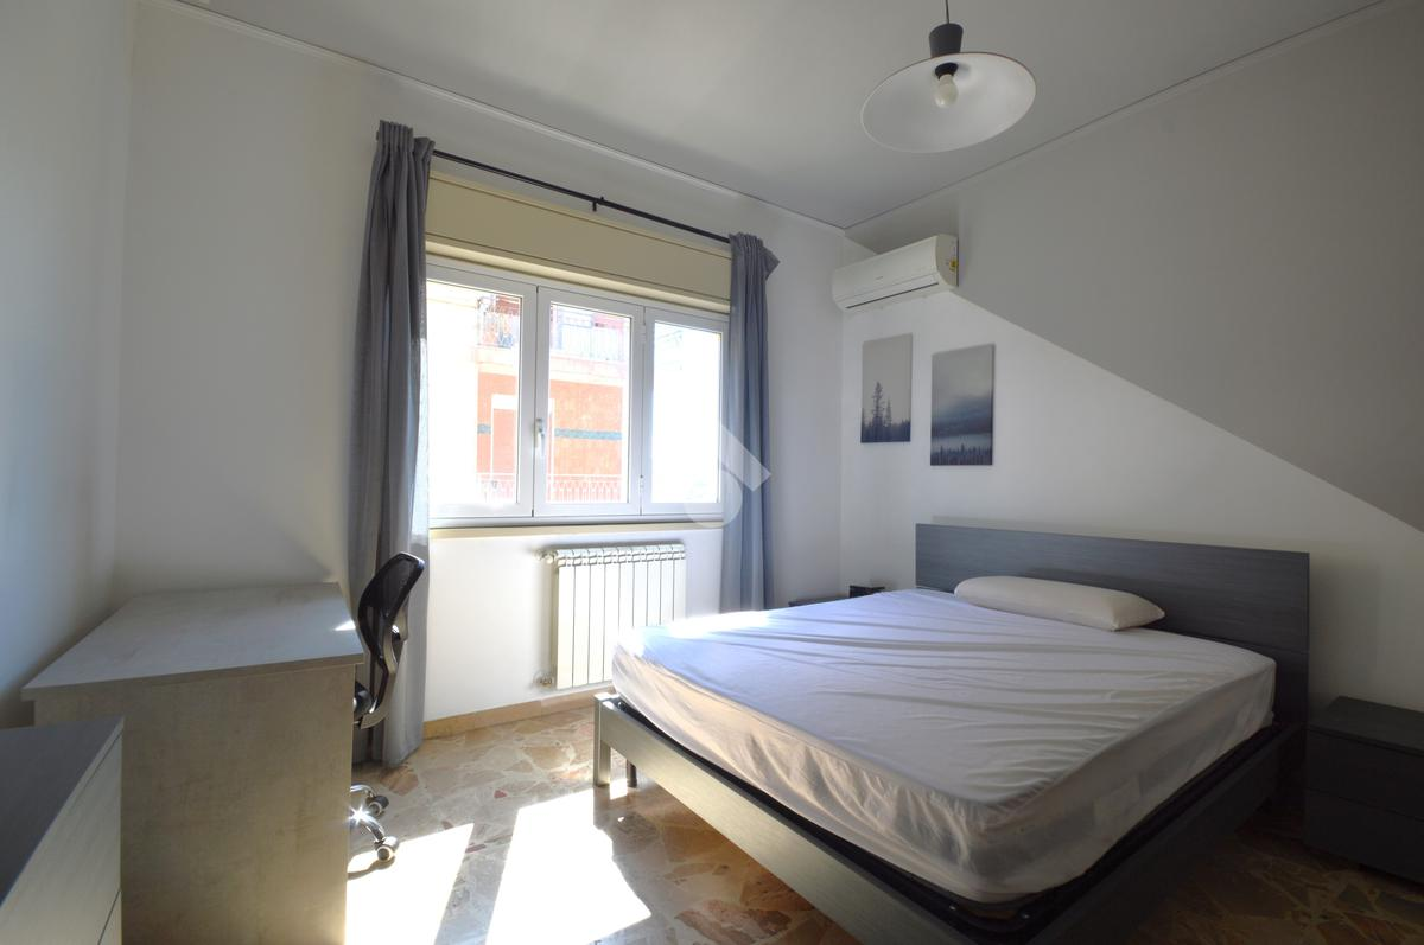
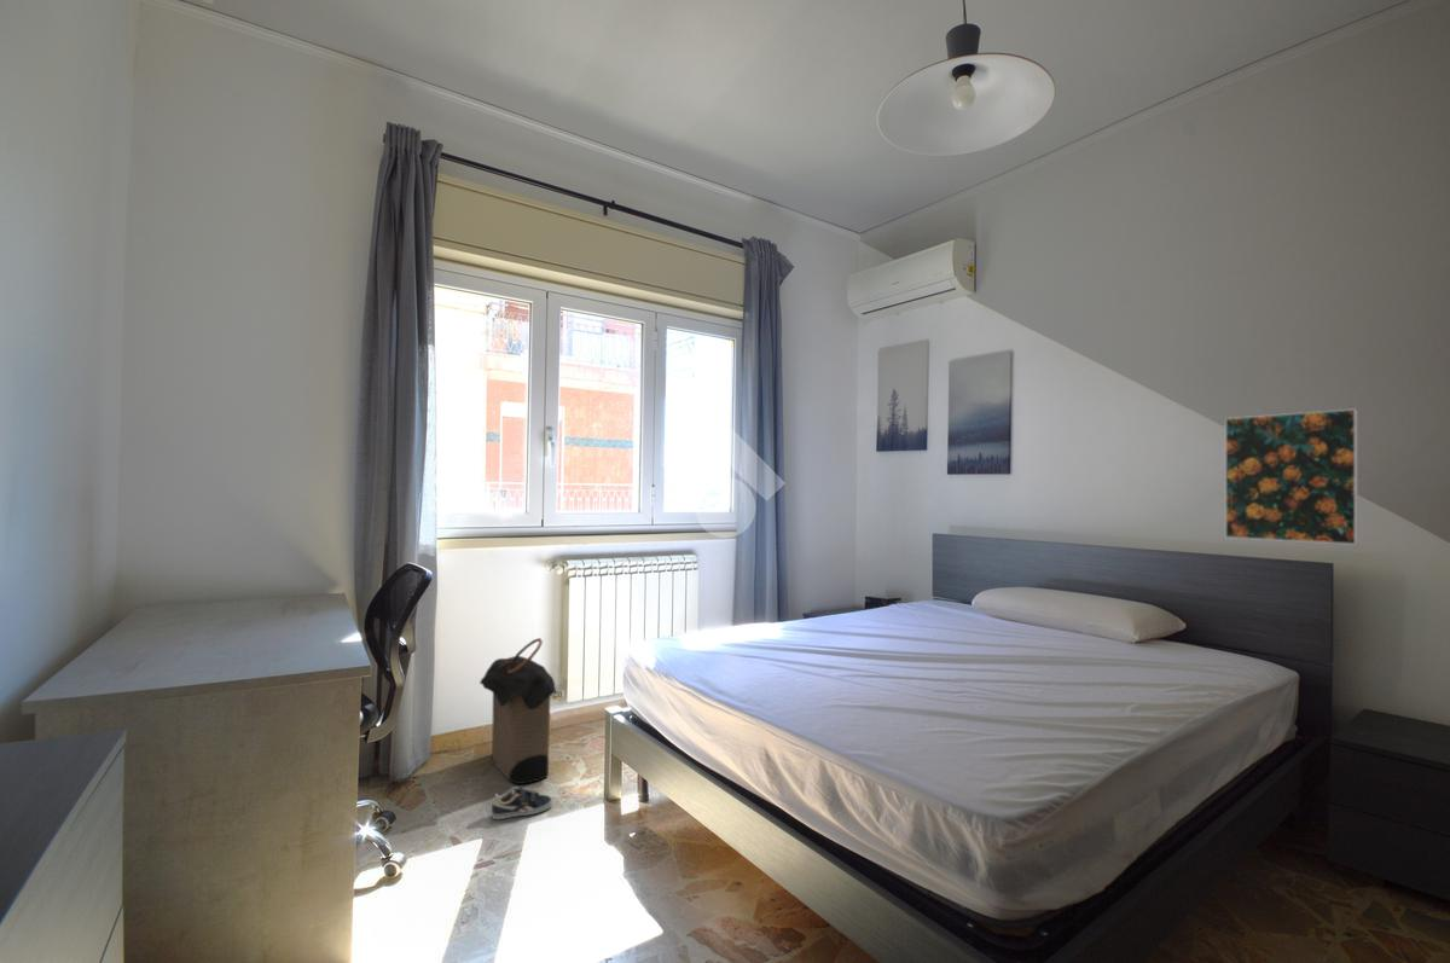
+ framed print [1224,407,1359,546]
+ sneaker [491,785,553,820]
+ laundry hamper [478,637,558,785]
